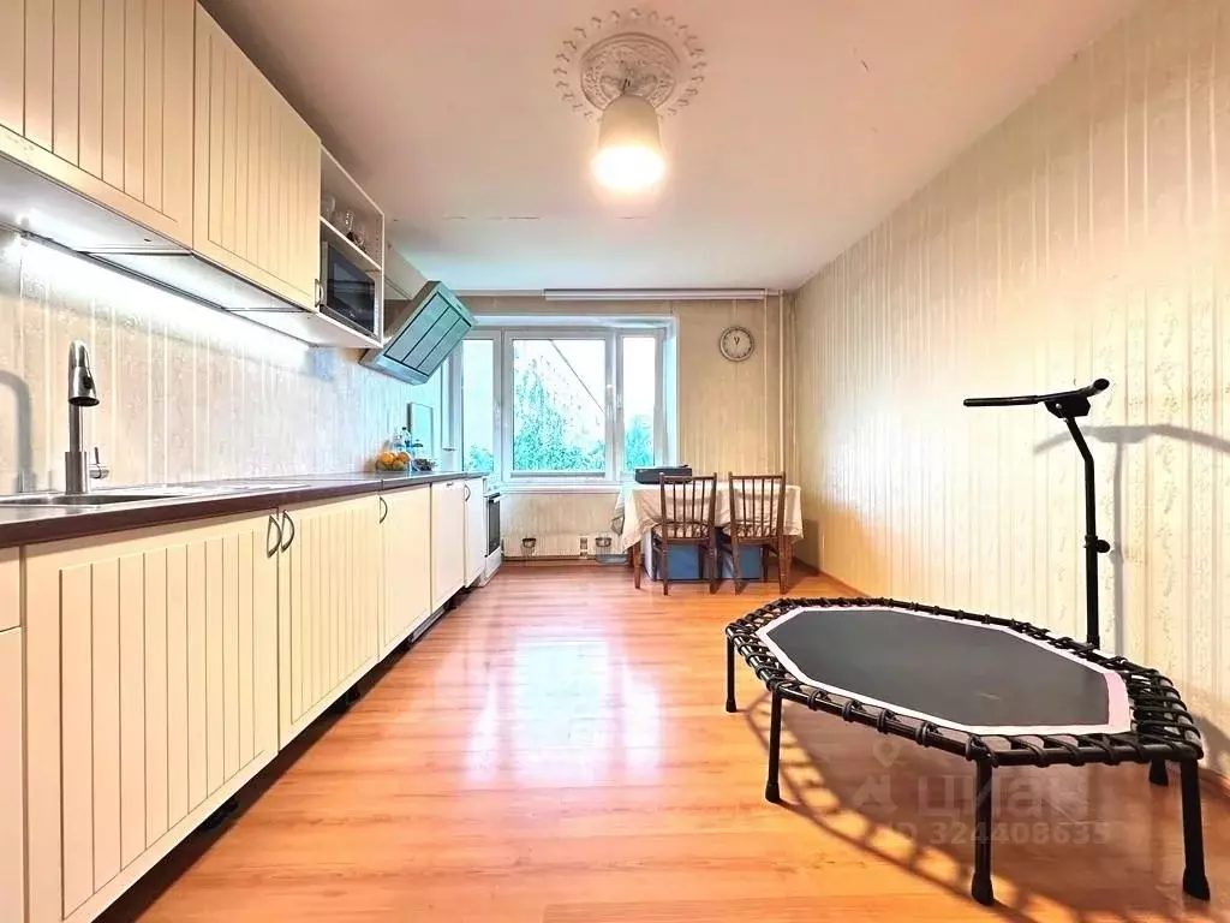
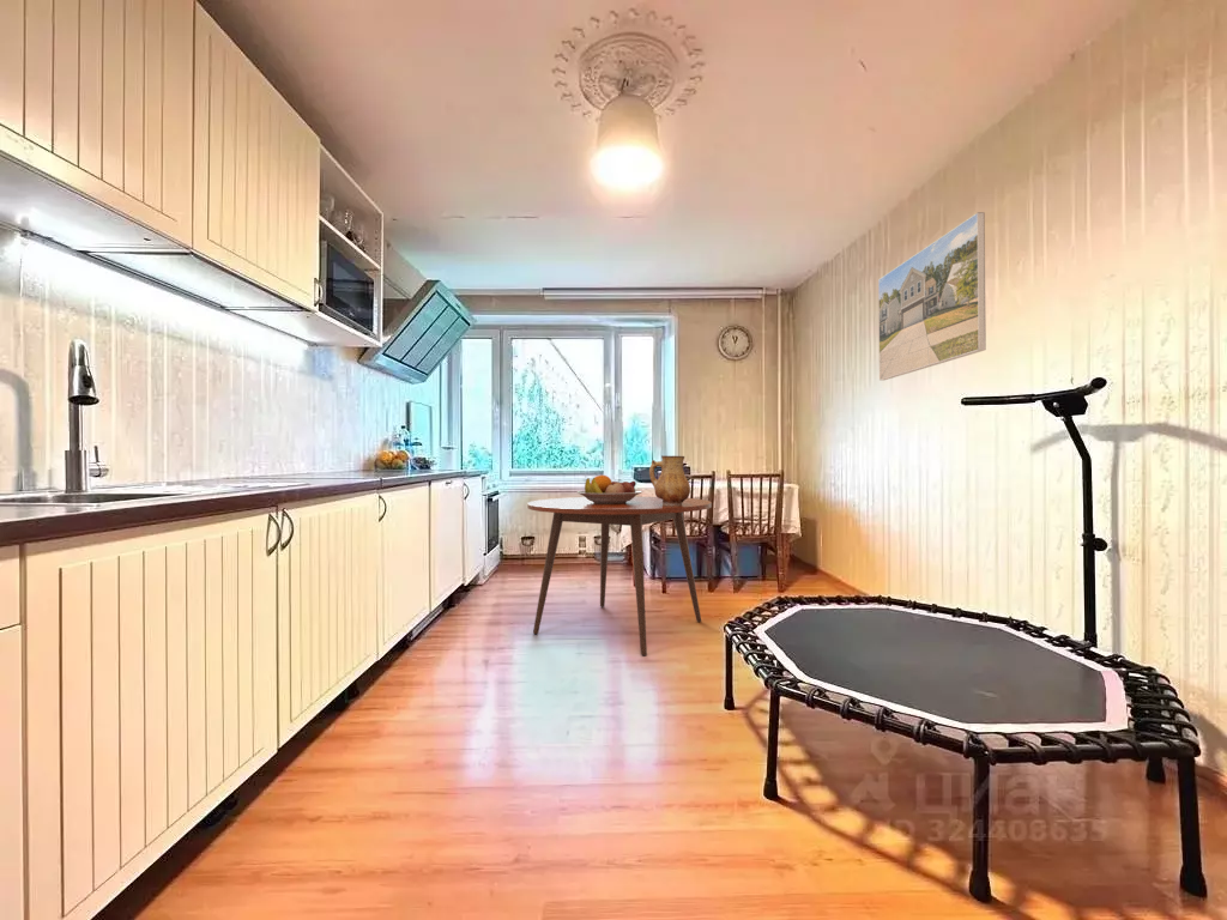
+ dining table [526,496,713,656]
+ ceramic pitcher [648,455,691,506]
+ fruit bowl [576,474,643,504]
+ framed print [877,211,987,381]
